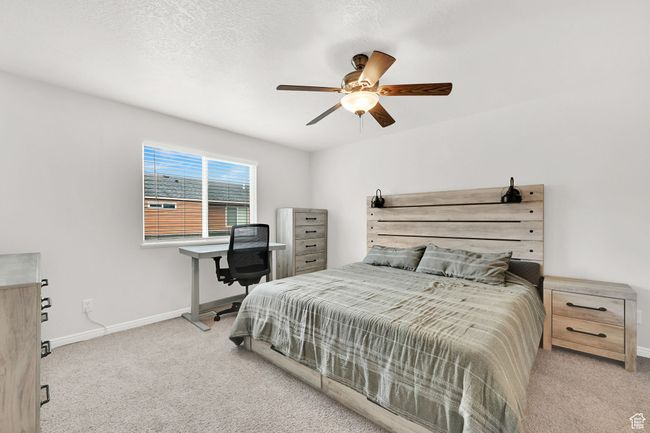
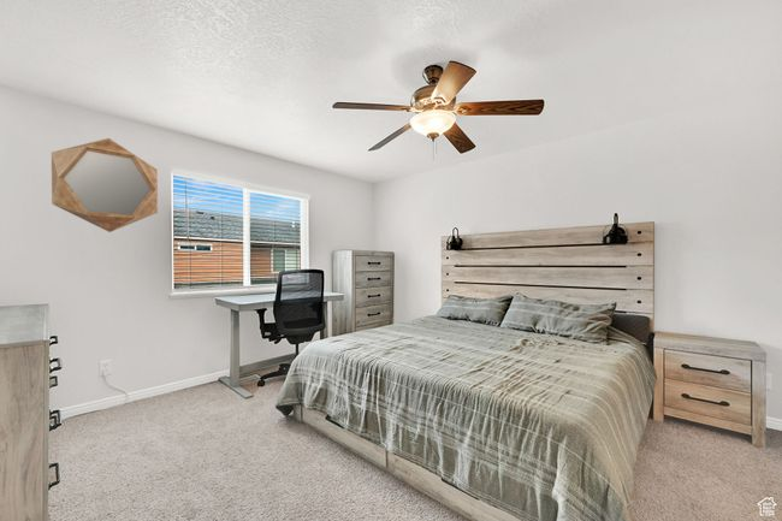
+ home mirror [51,137,159,233]
